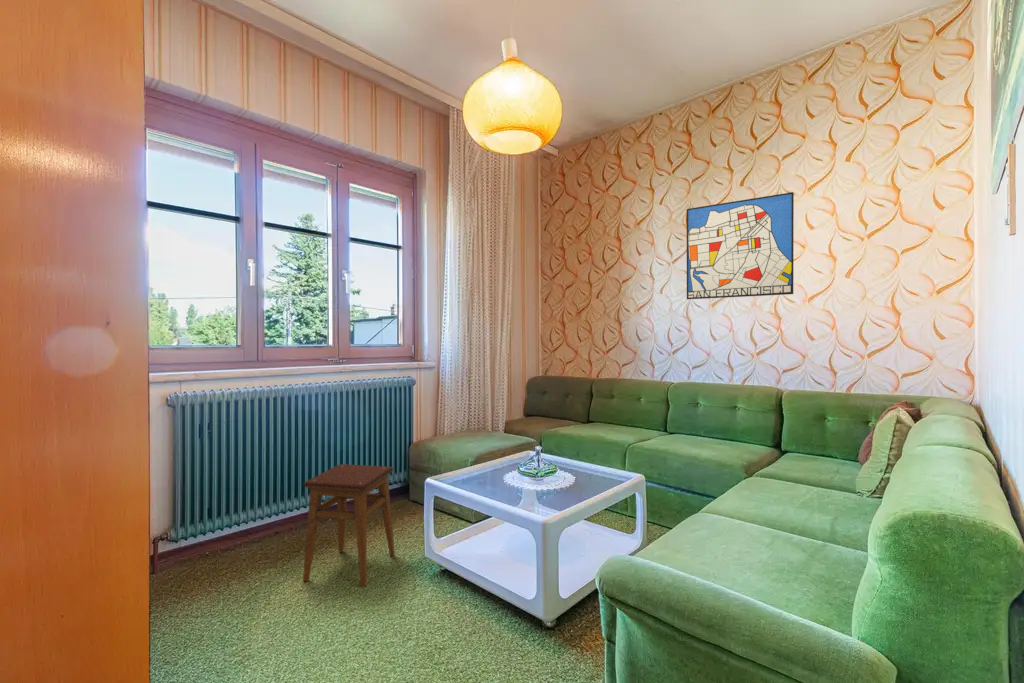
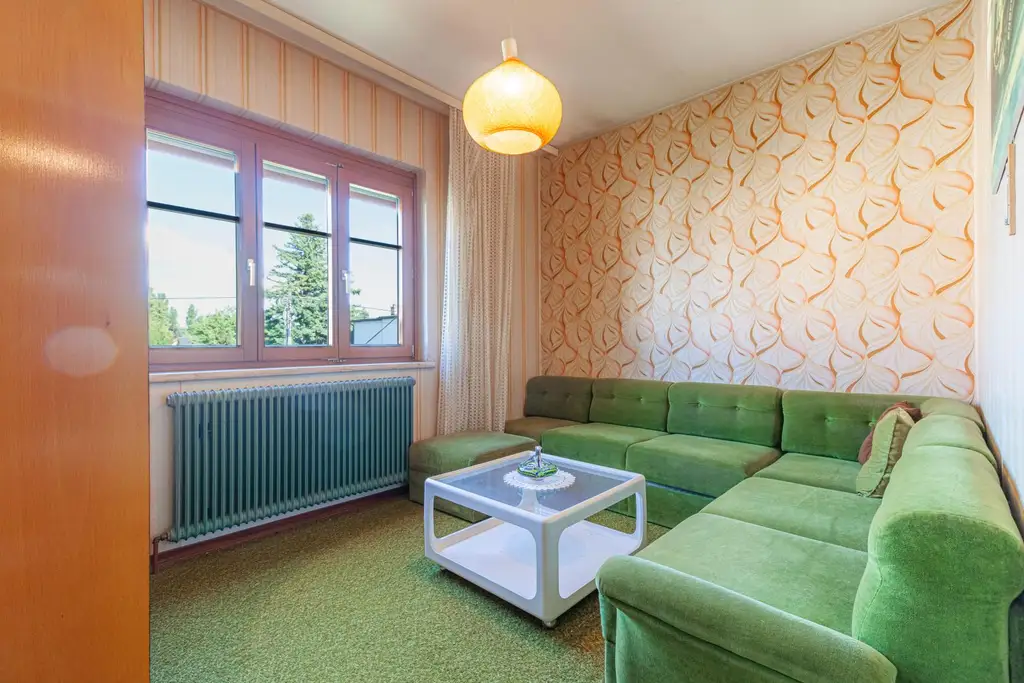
- stool [302,463,396,588]
- wall art [686,191,795,300]
